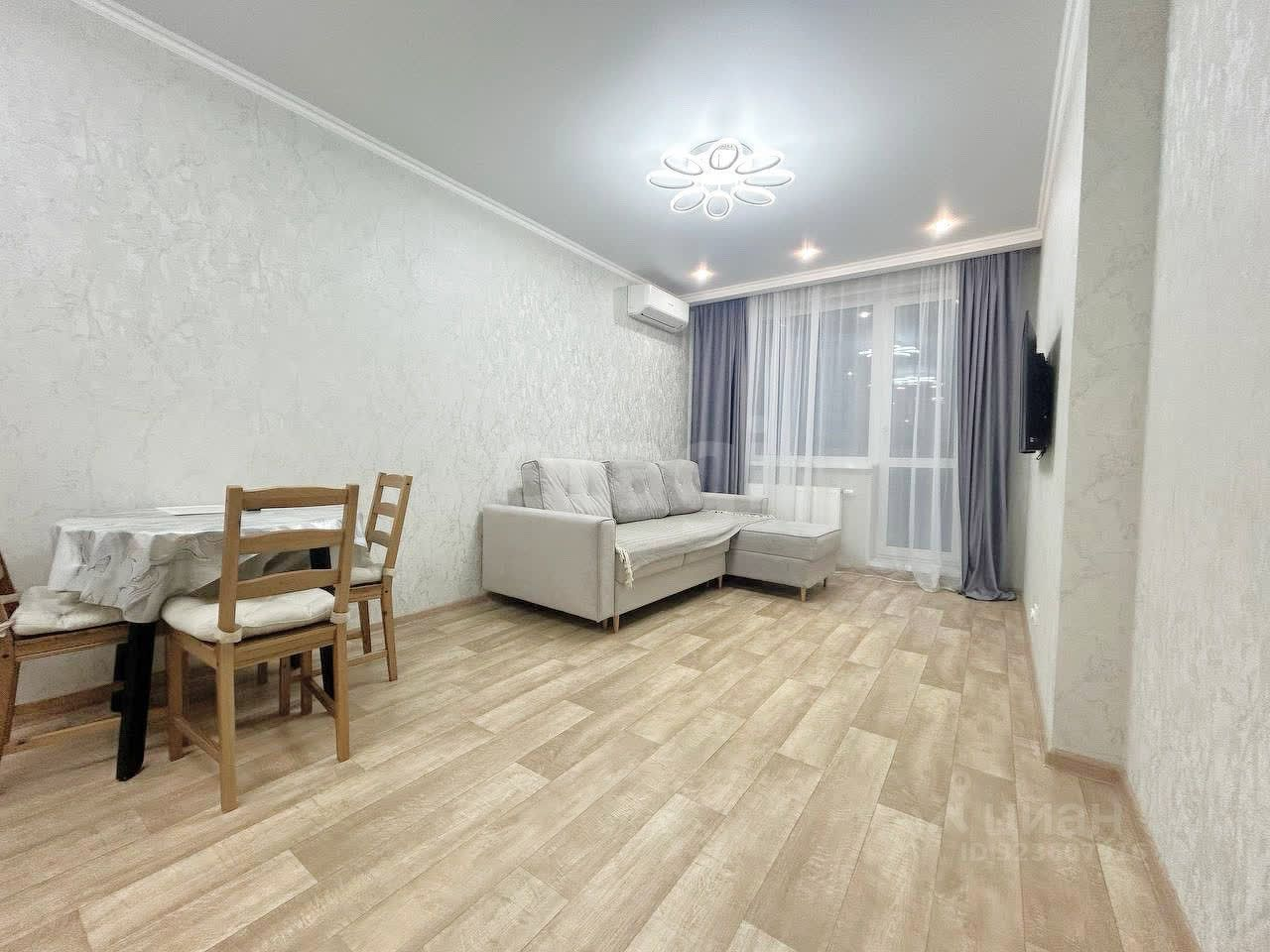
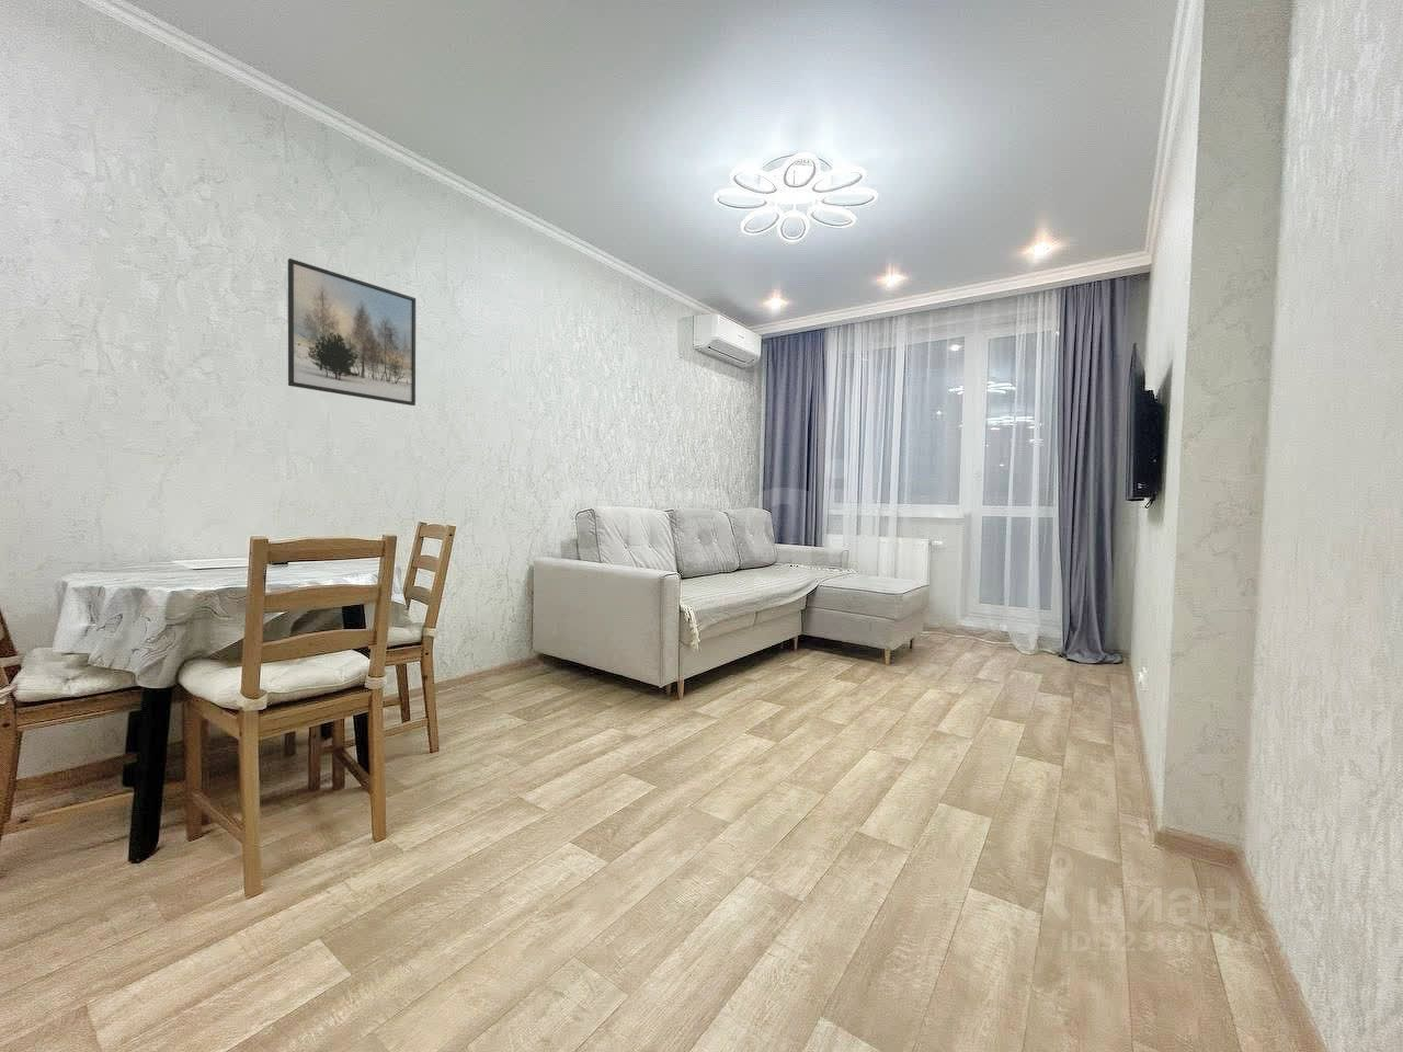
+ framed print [287,257,416,407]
